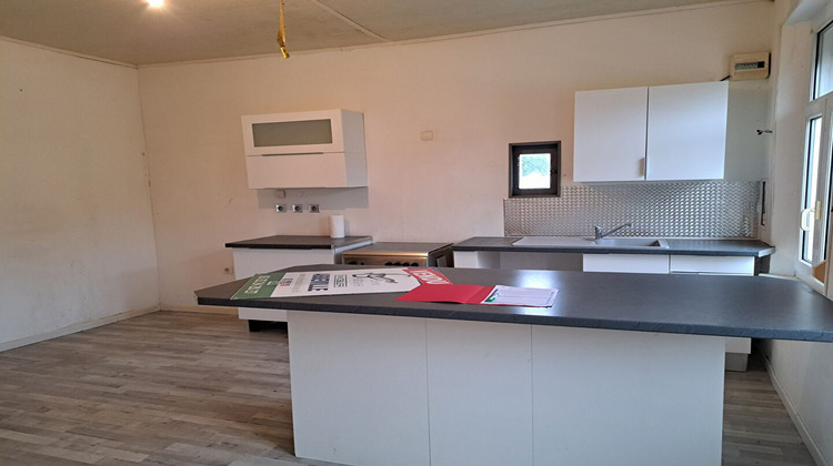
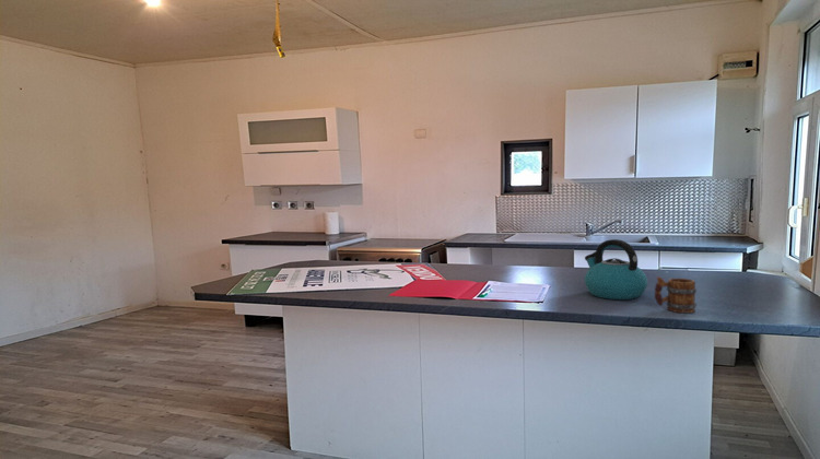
+ mug [654,275,698,314]
+ kettle [584,238,648,301]
